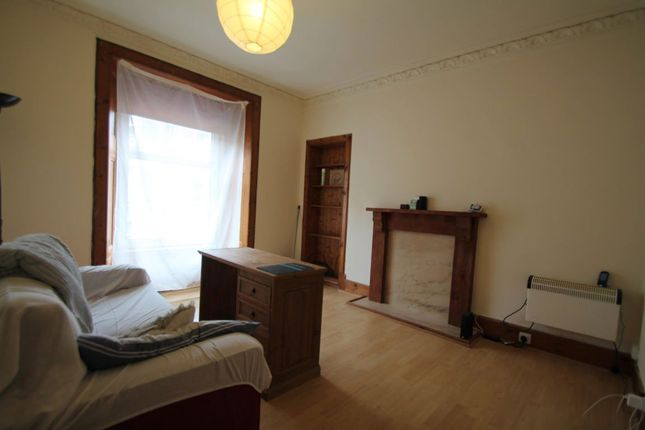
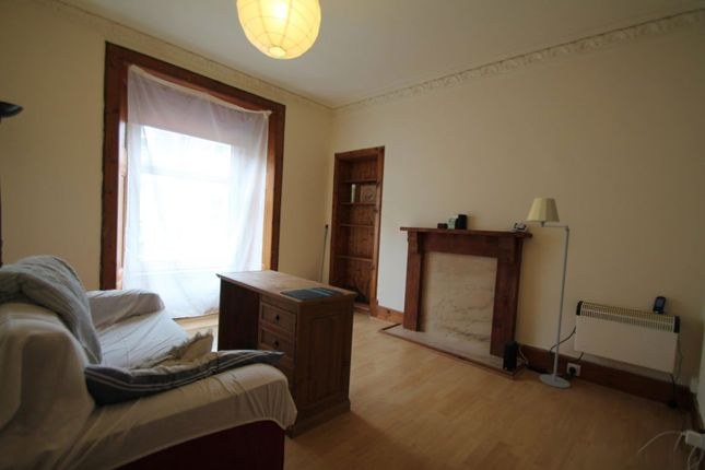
+ floor lamp [526,197,572,389]
